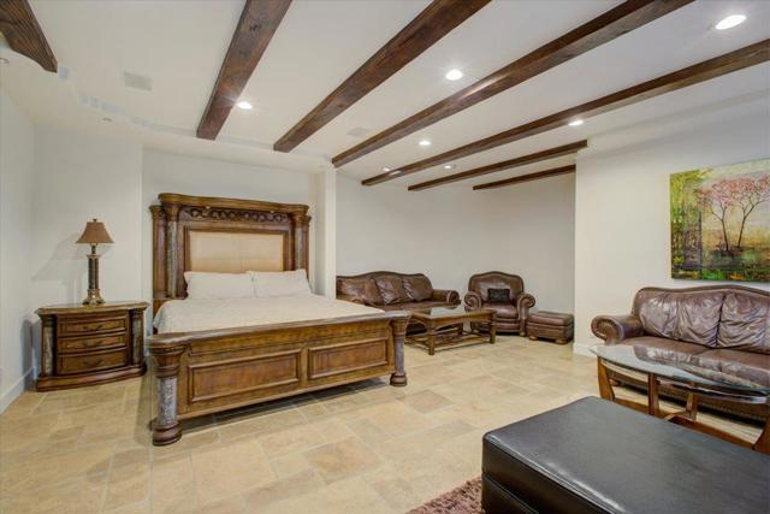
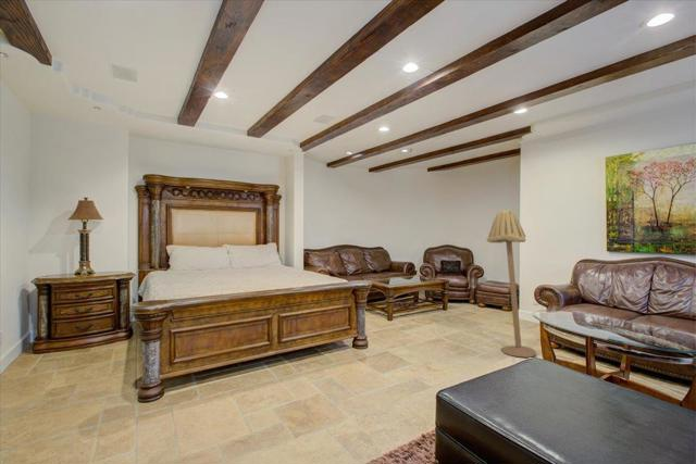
+ floor lamp [485,209,537,359]
